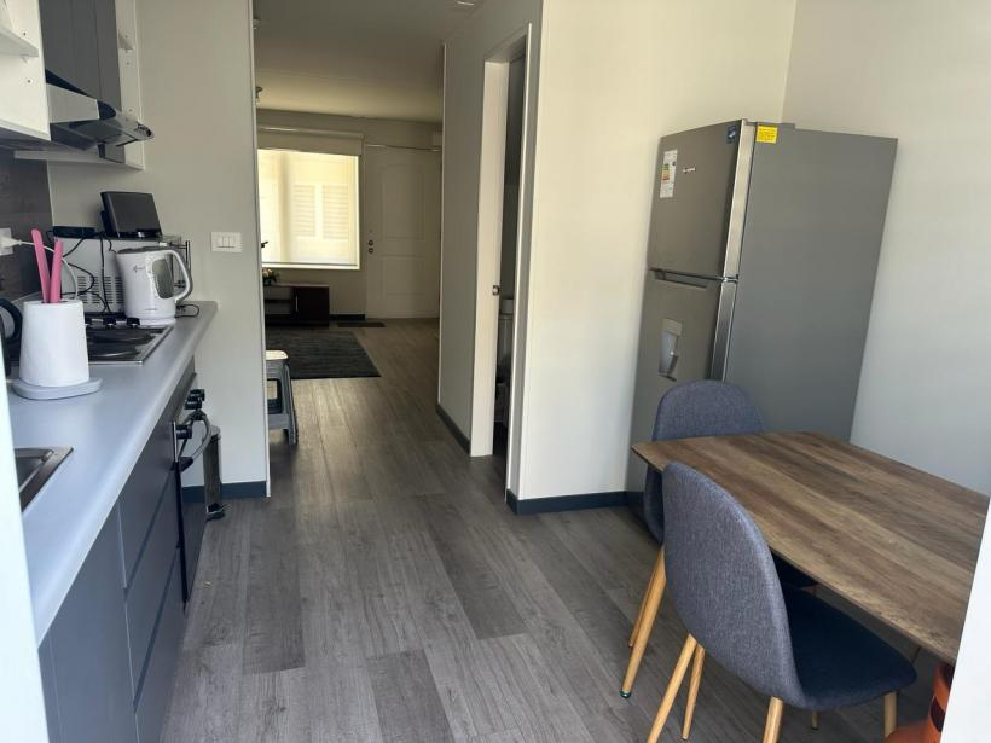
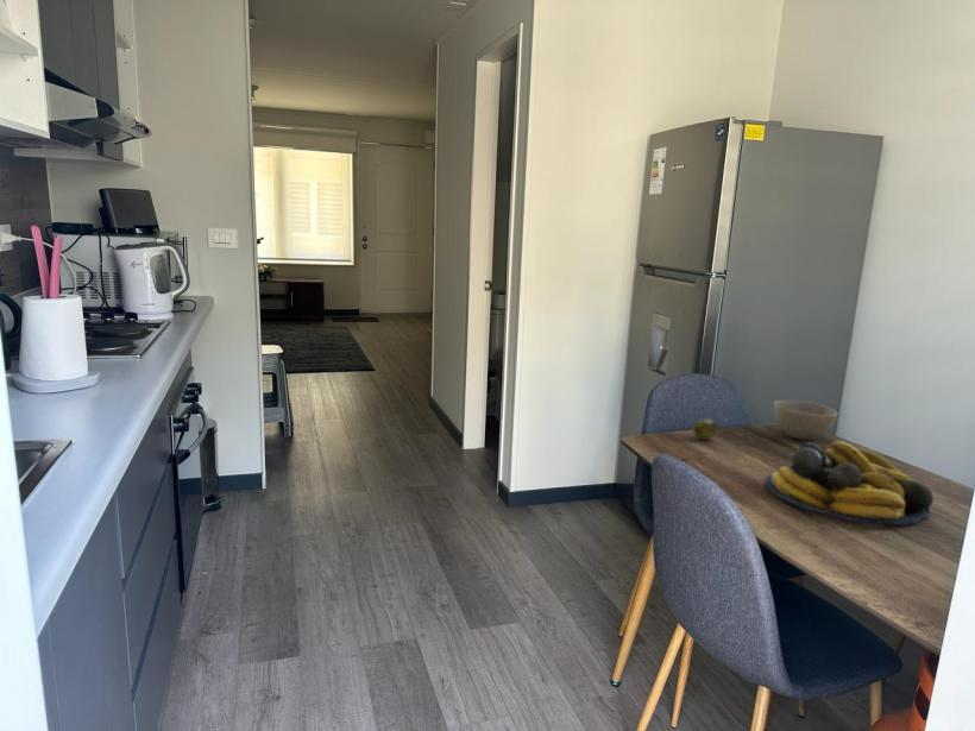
+ fruit [692,418,719,441]
+ fruit bowl [765,440,935,527]
+ bowl [773,399,839,441]
